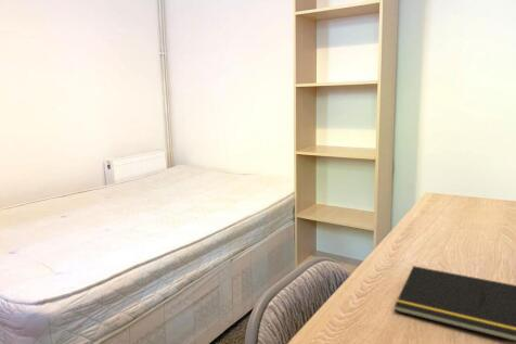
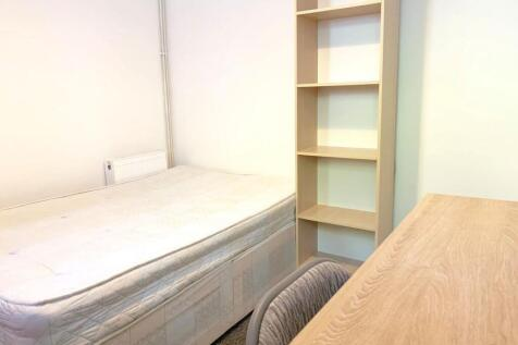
- notepad [394,265,516,343]
